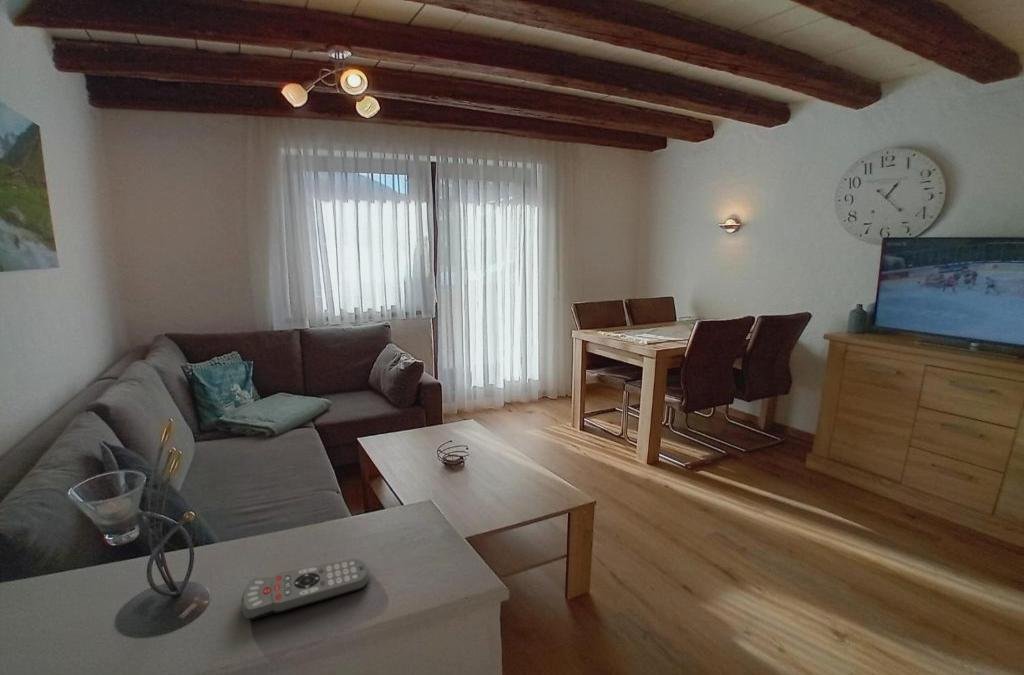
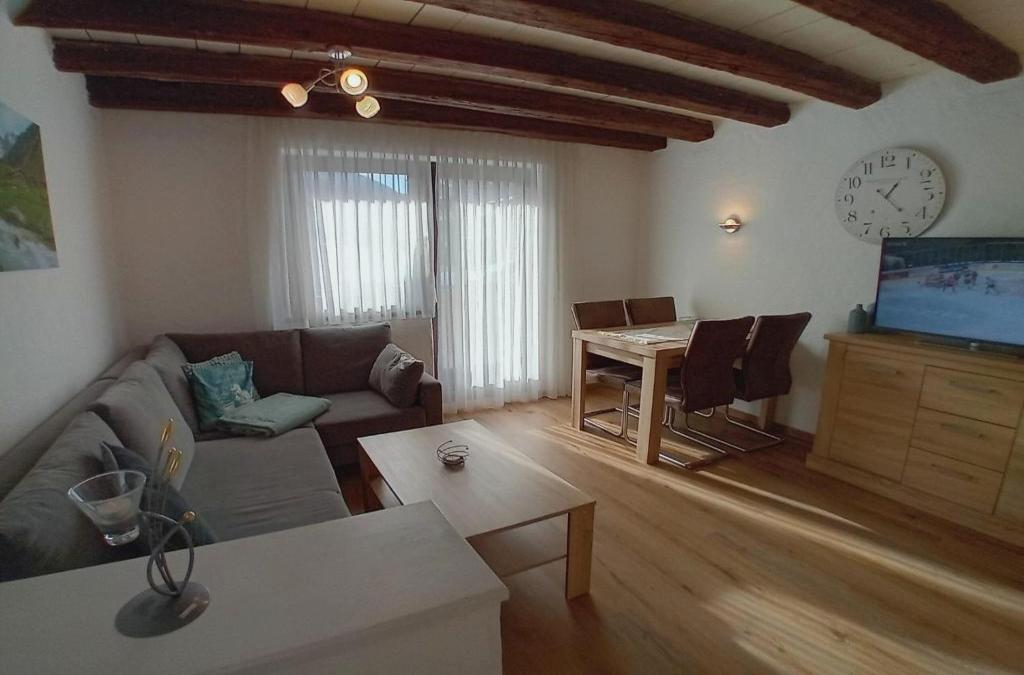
- remote control [241,558,371,621]
